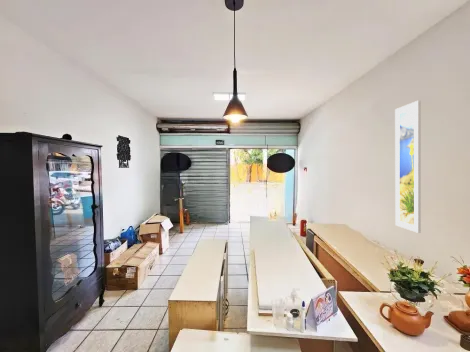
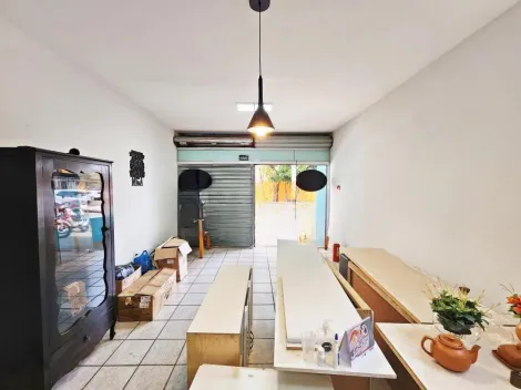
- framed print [394,100,422,234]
